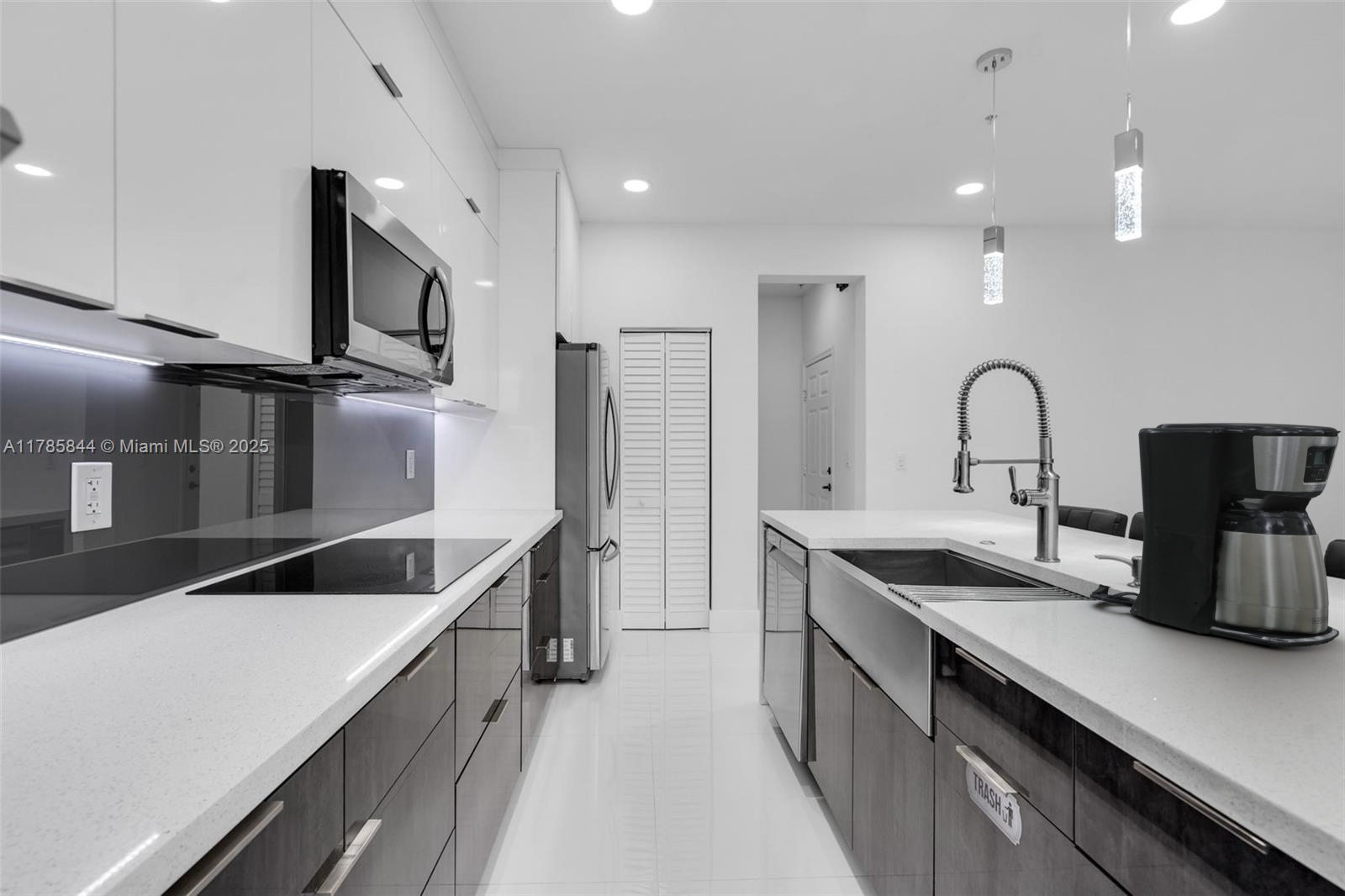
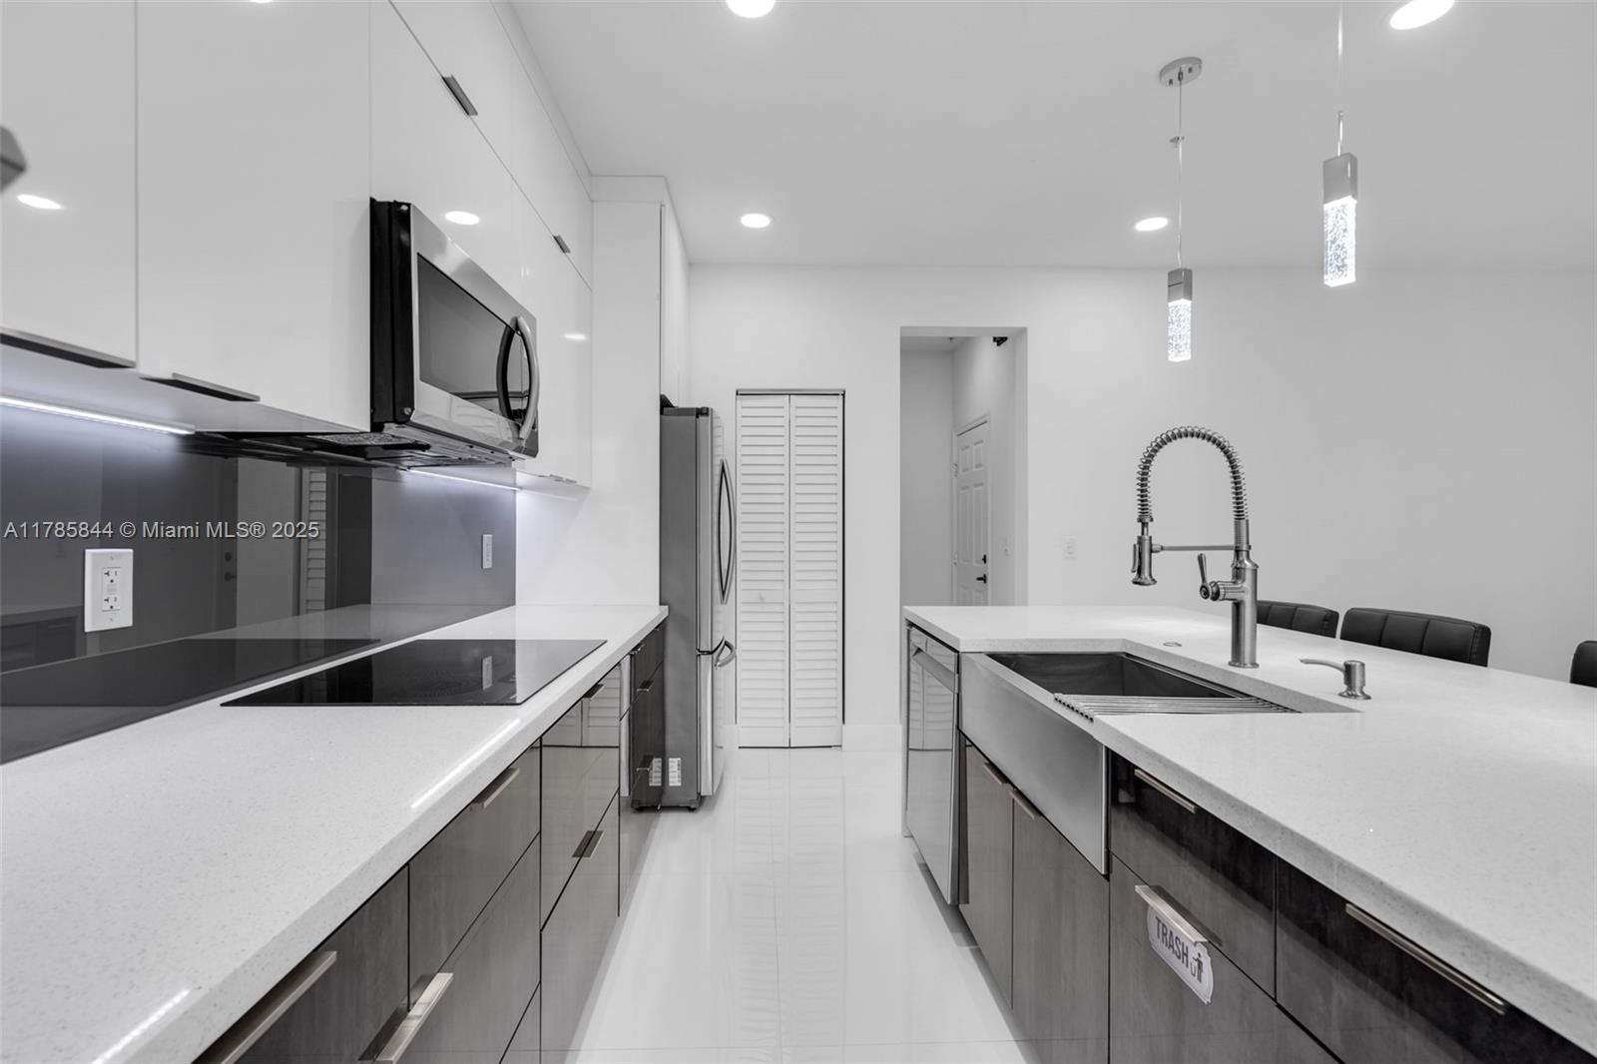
- coffee maker [1089,422,1342,648]
